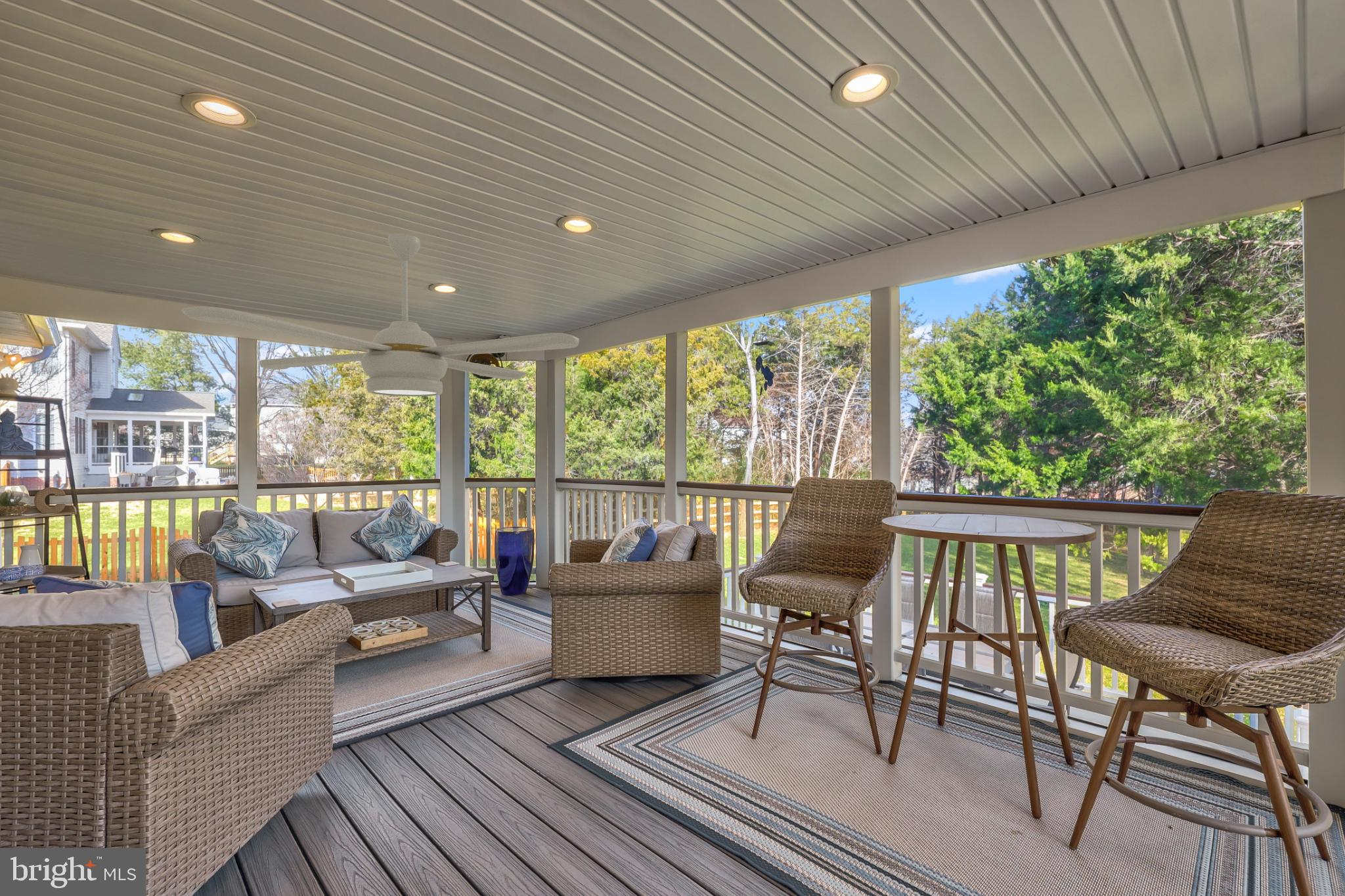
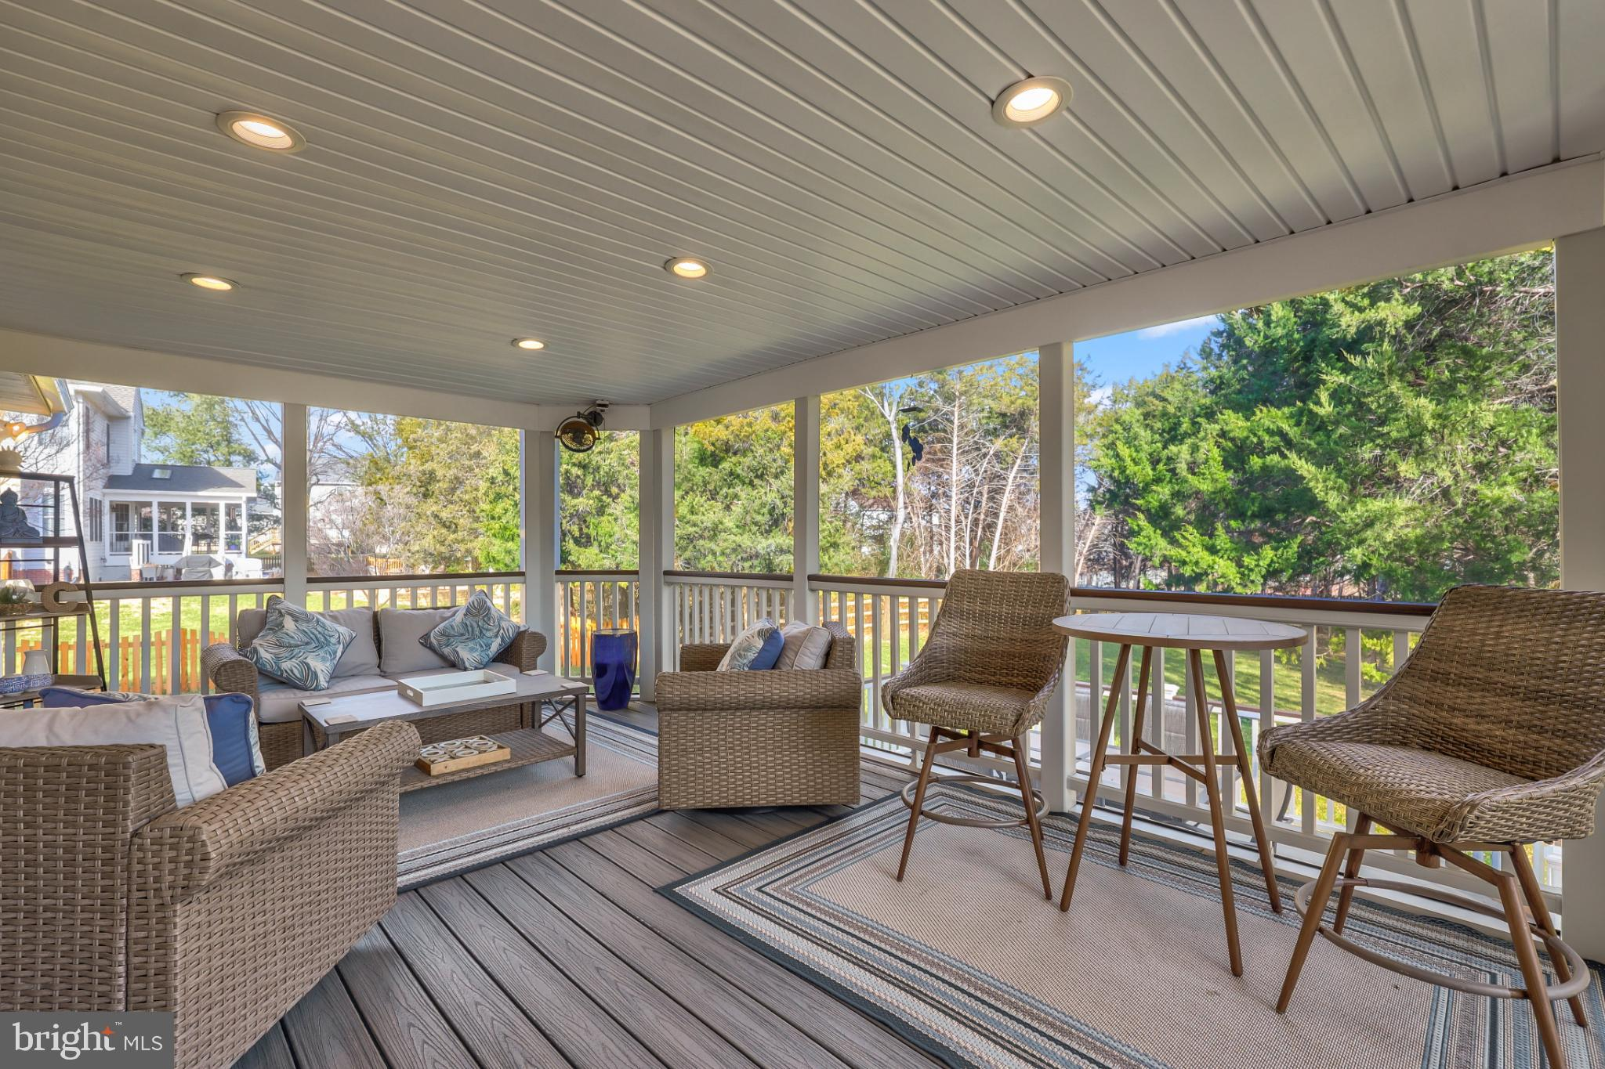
- ceiling fan [181,233,580,397]
